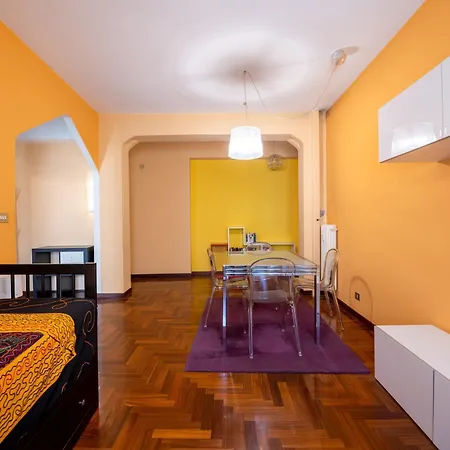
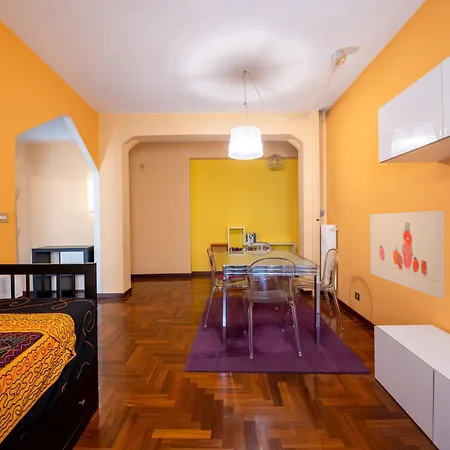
+ wall art [369,210,445,299]
